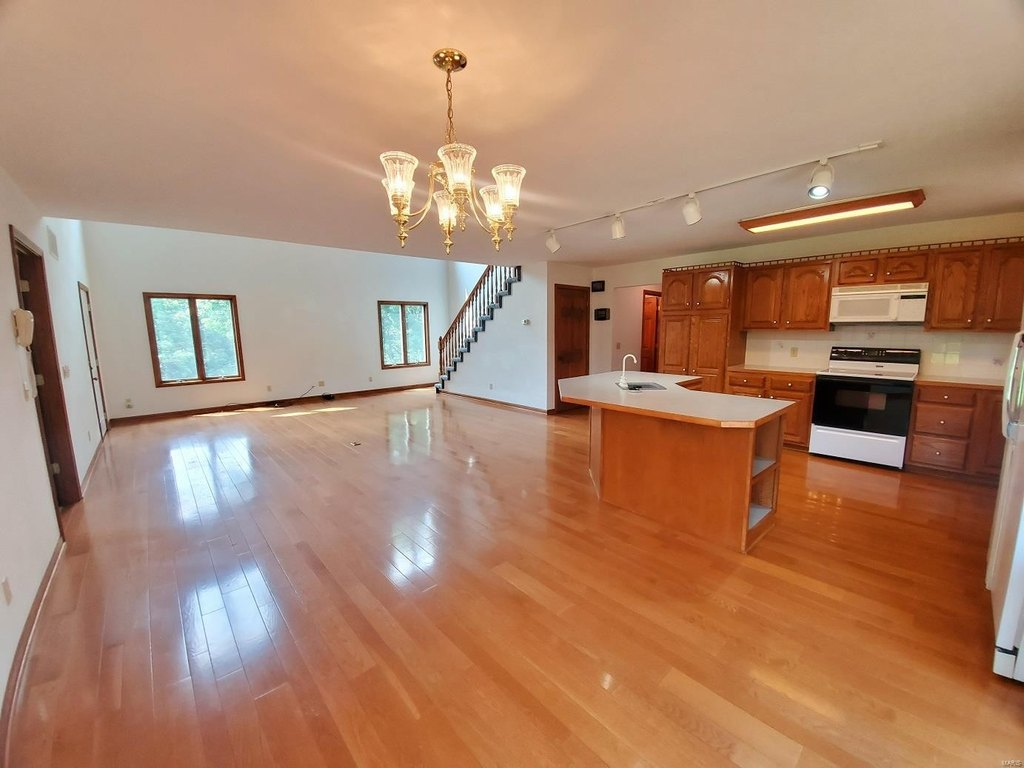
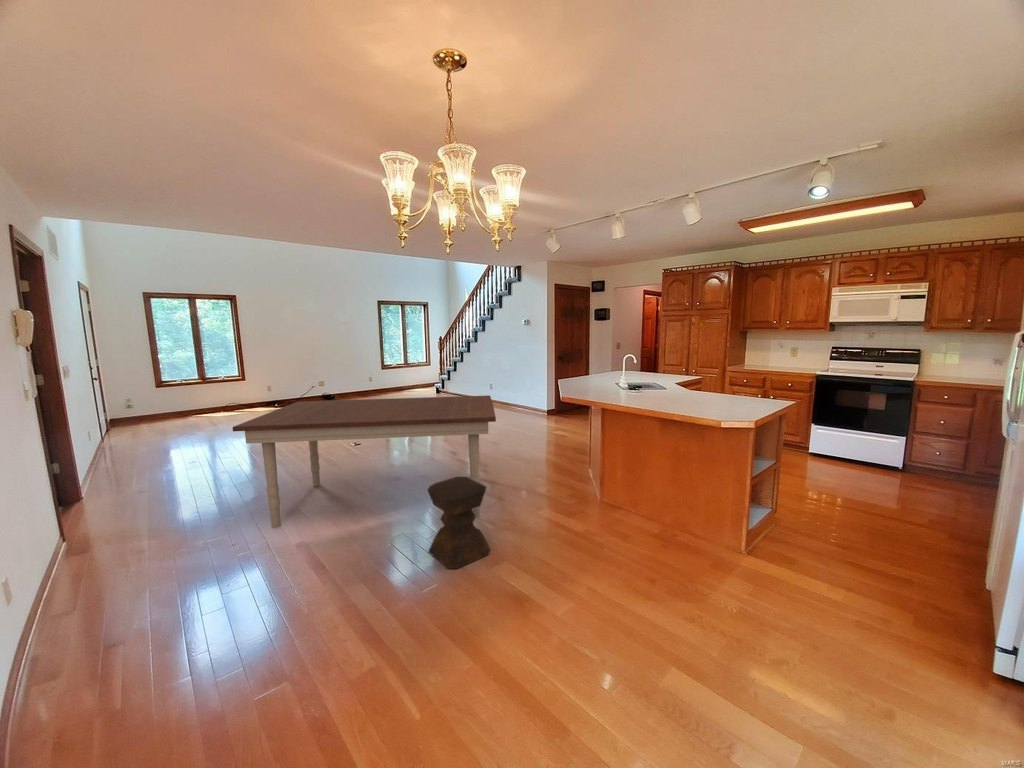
+ dining table [232,395,497,529]
+ stool [426,476,491,570]
